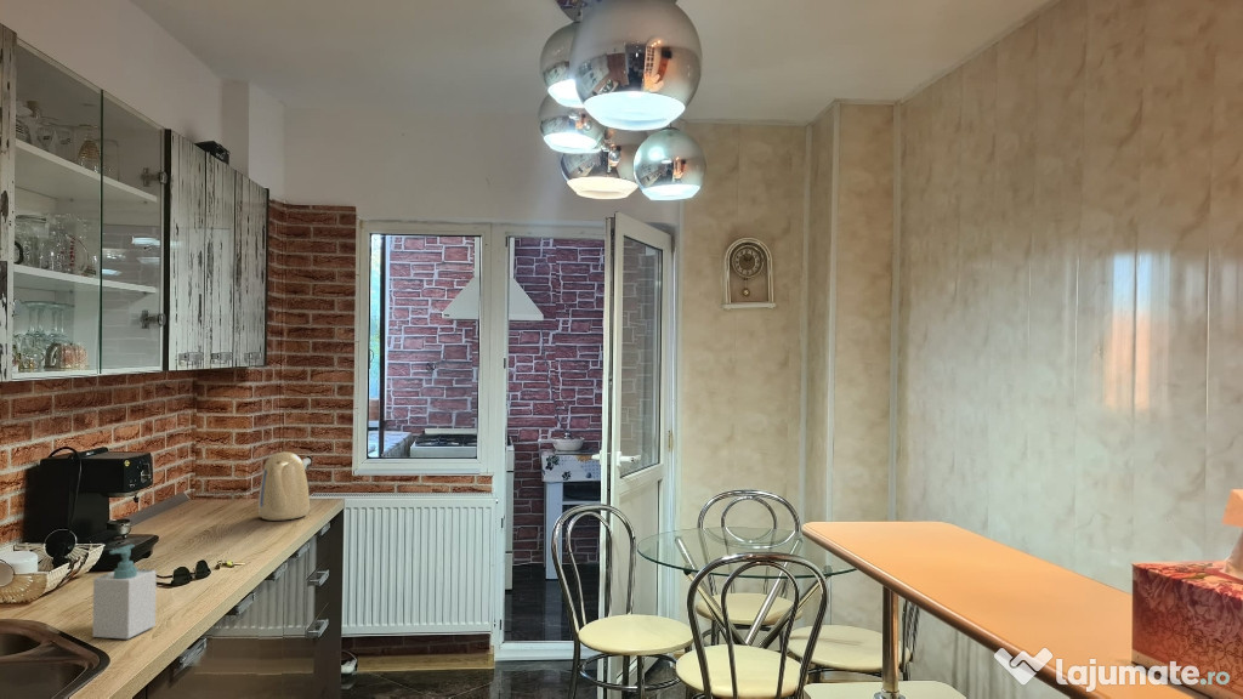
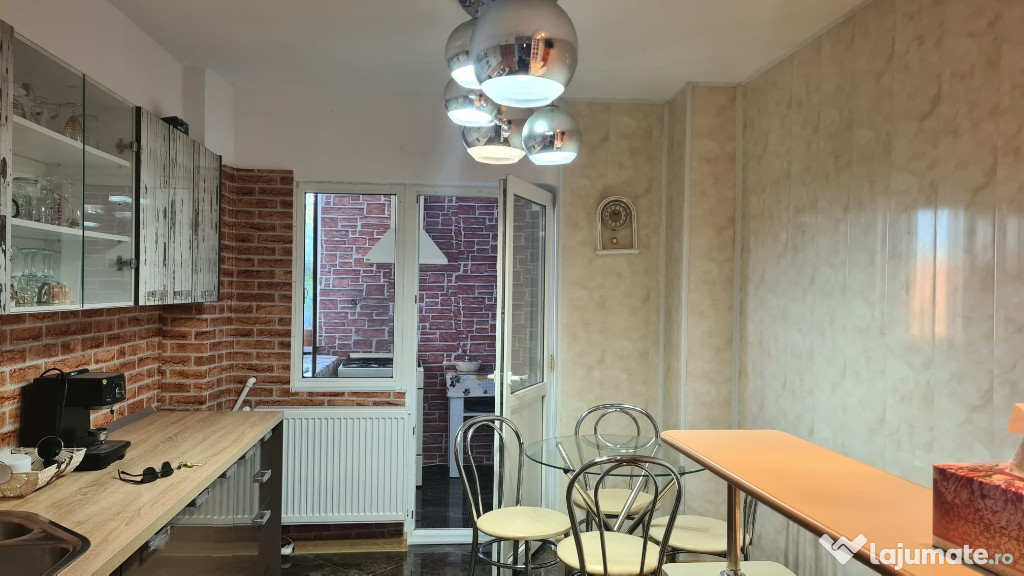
- soap bottle [91,544,158,641]
- kettle [257,451,311,522]
